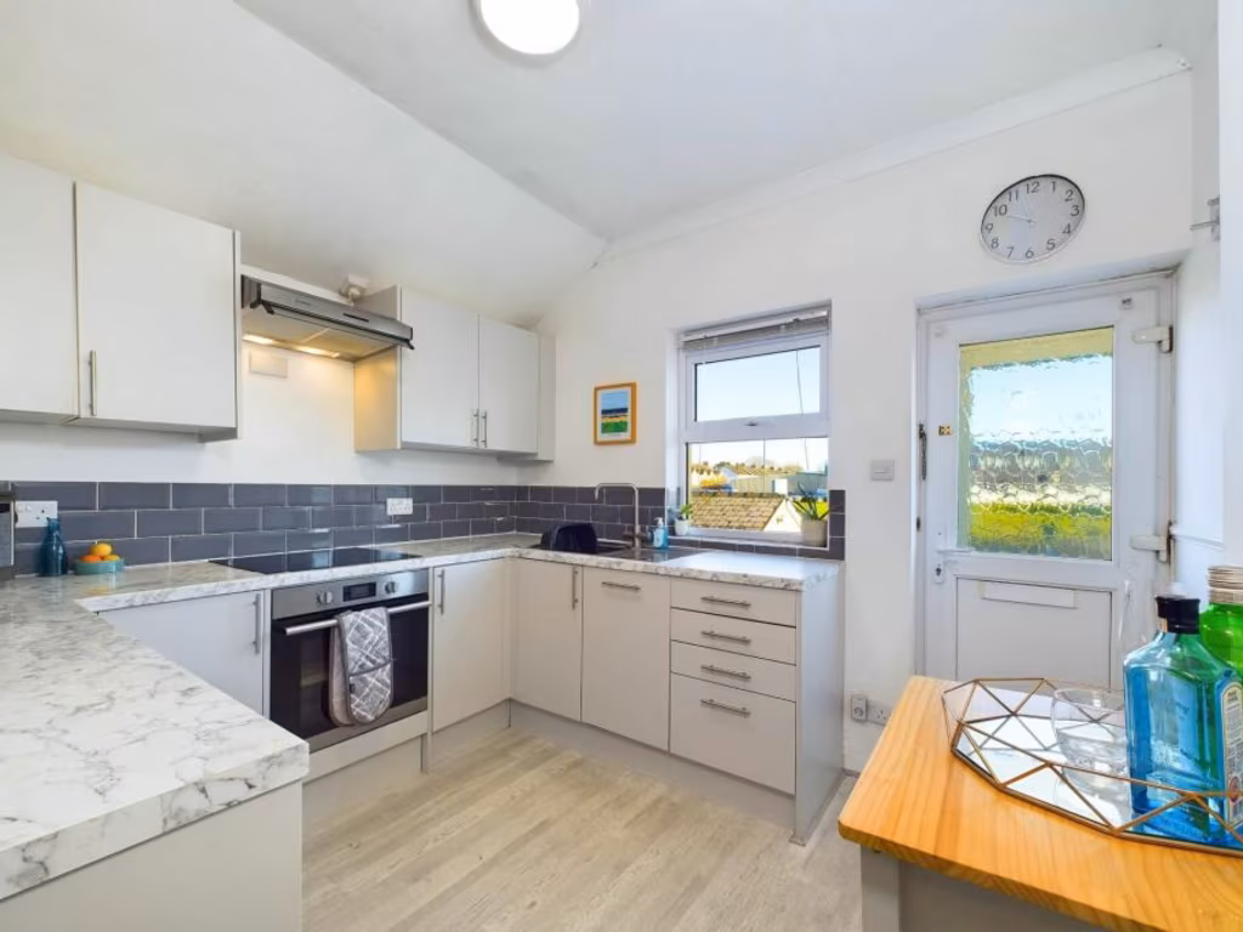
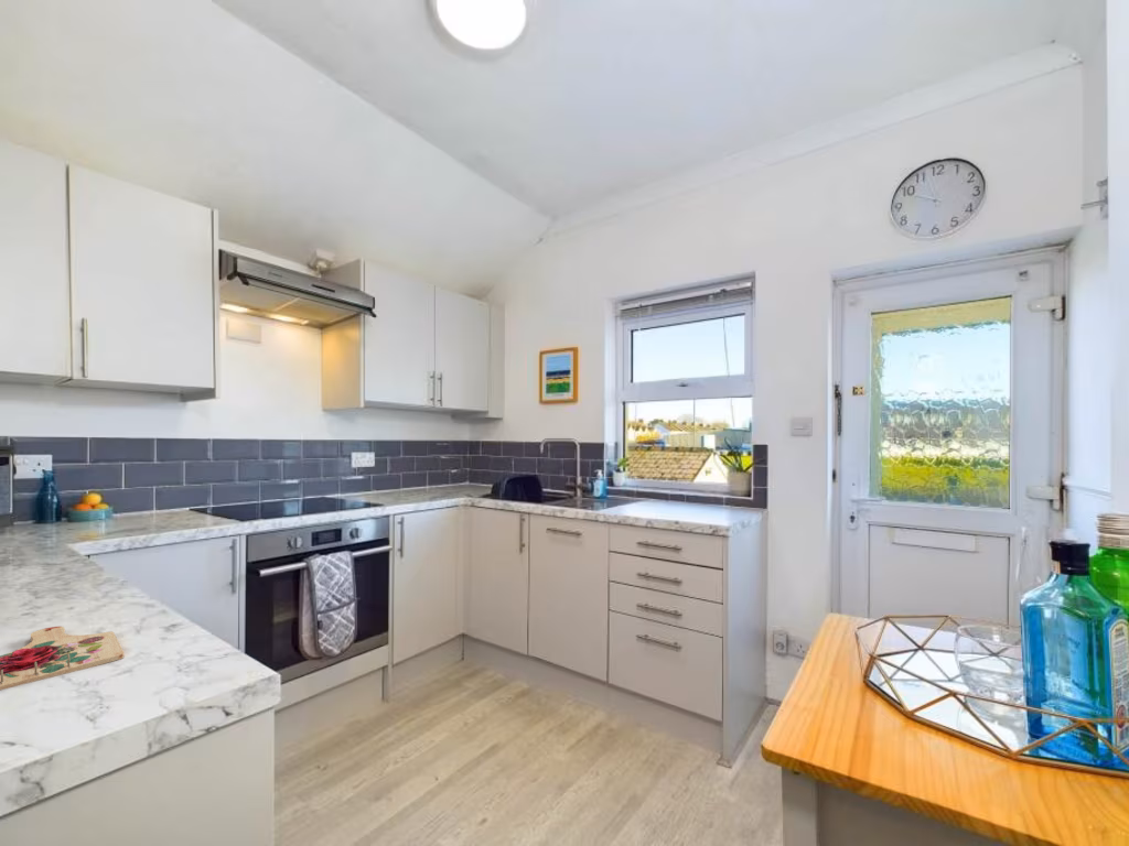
+ cutting board [0,626,126,691]
